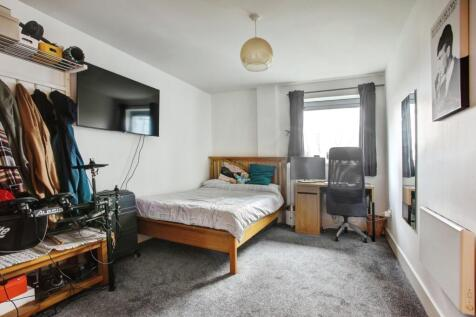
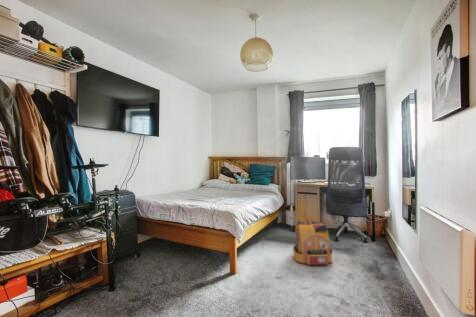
+ backpack [292,216,333,266]
